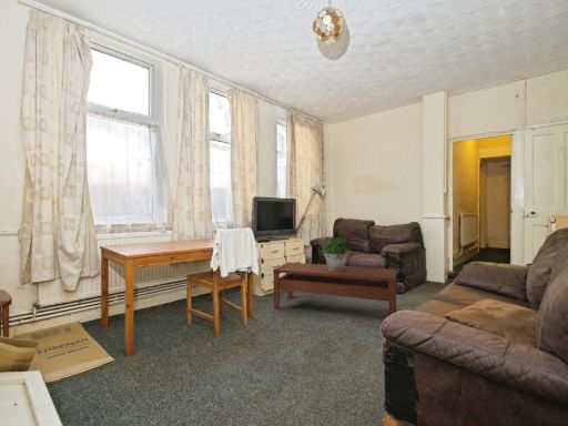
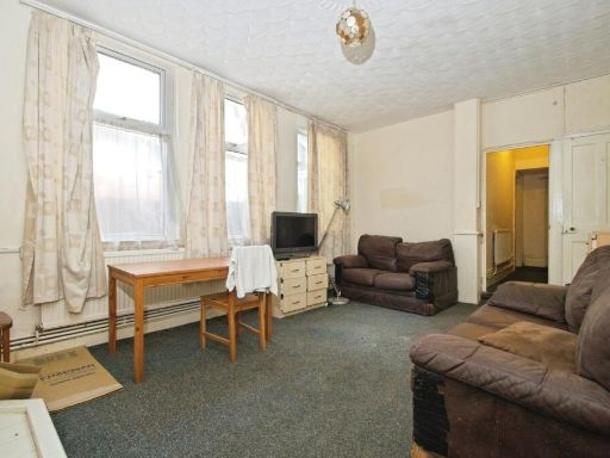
- coffee table [272,261,397,316]
- potted plant [321,235,353,271]
